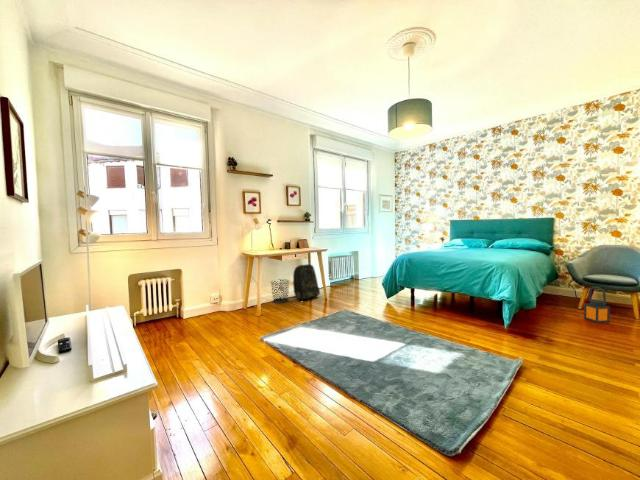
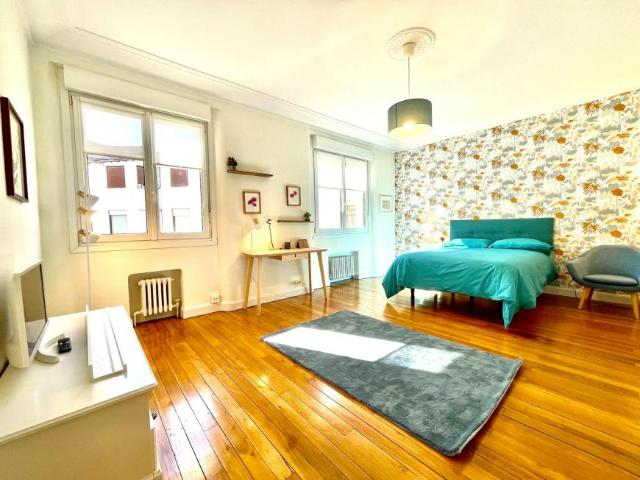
- lantern [583,286,611,324]
- waste bin [270,278,290,304]
- backpack [292,263,321,300]
